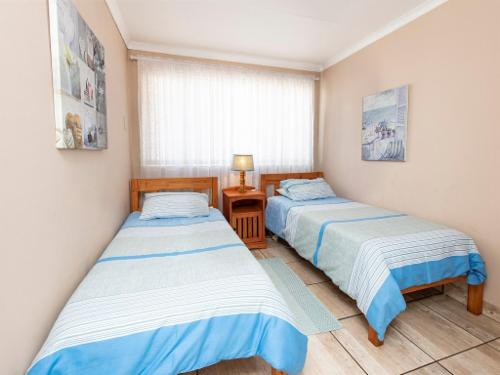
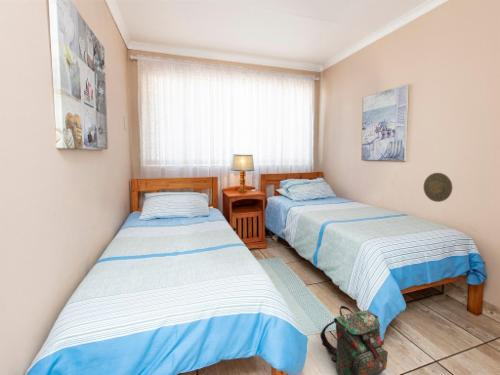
+ decorative plate [423,172,453,203]
+ backpack [319,305,389,375]
